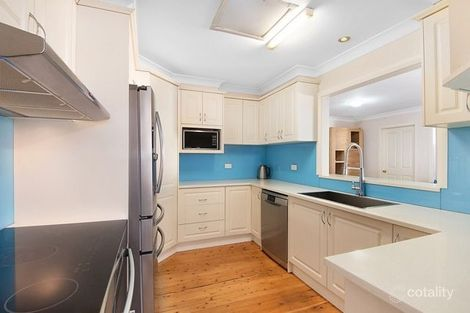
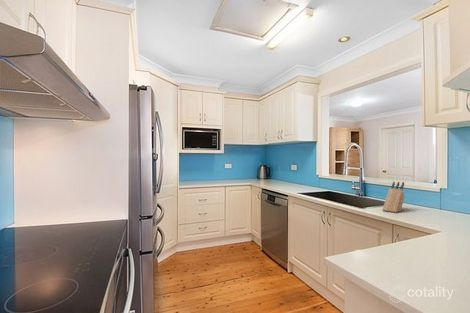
+ knife block [381,181,405,214]
